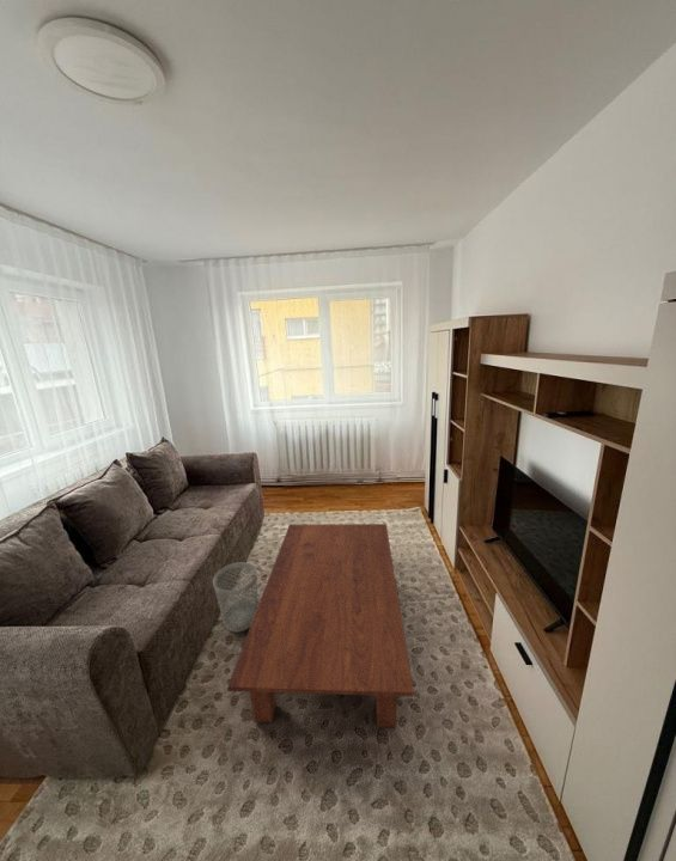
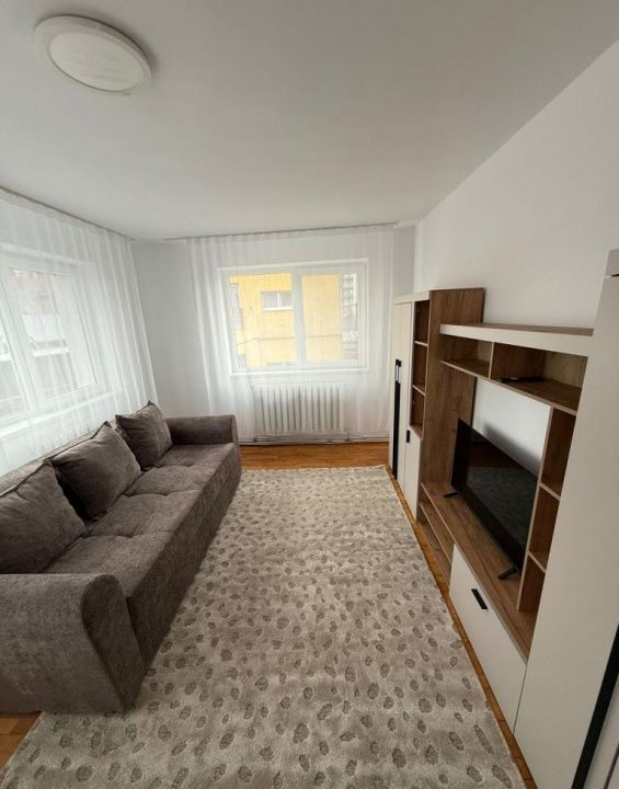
- coffee table [226,523,415,728]
- wastebasket [212,561,258,634]
